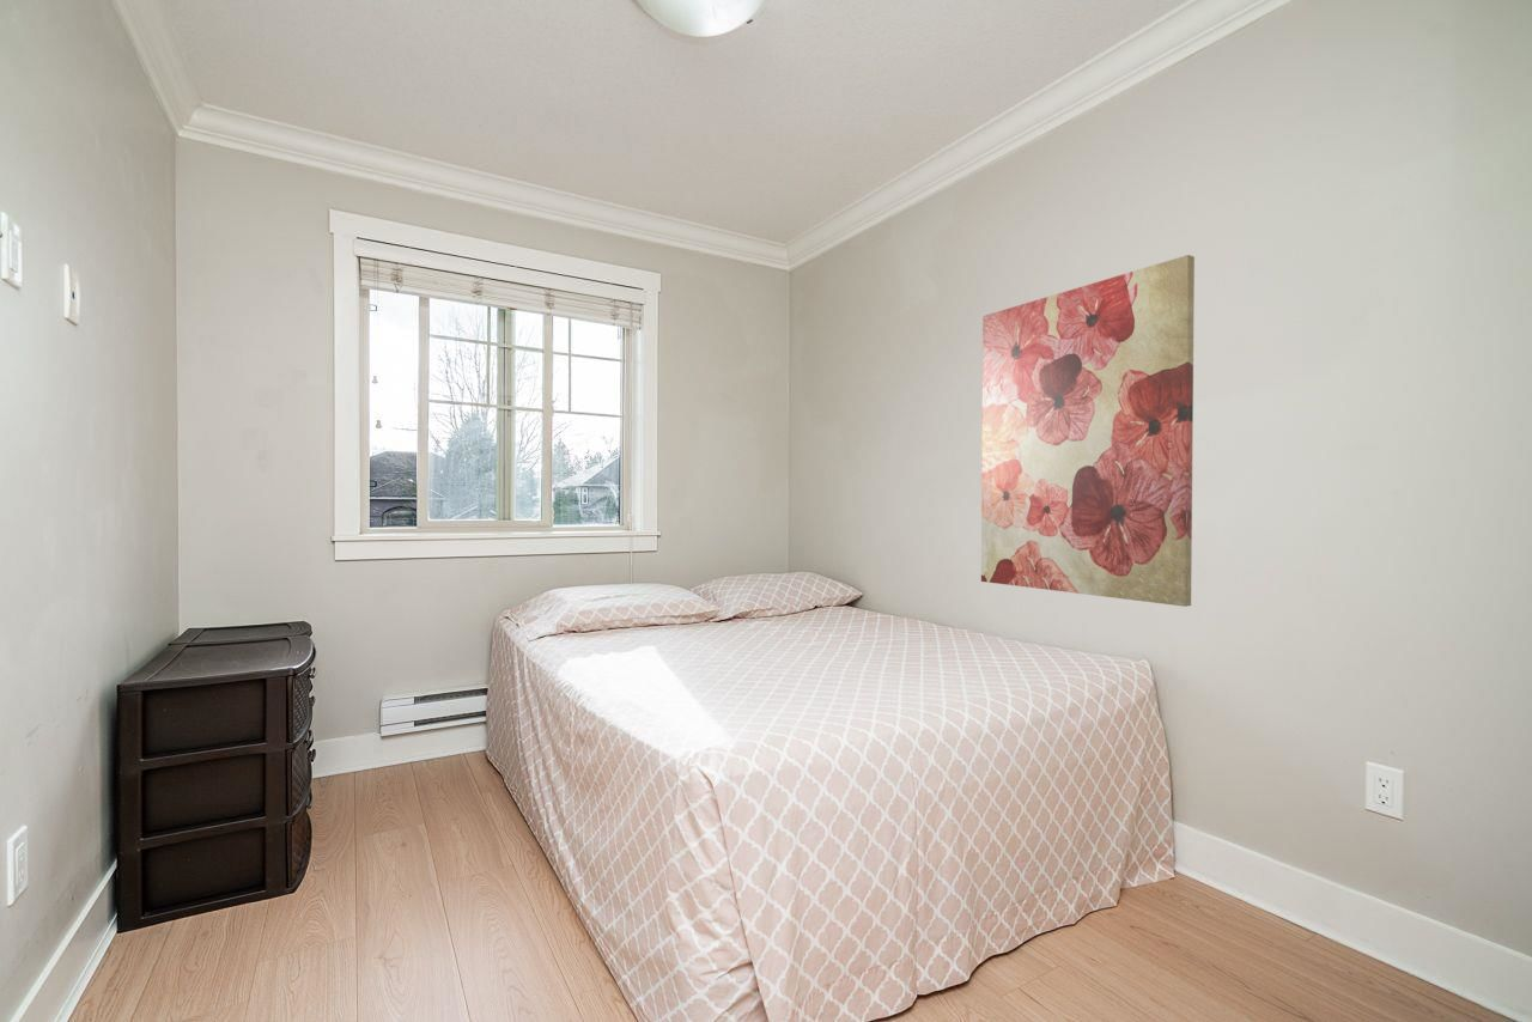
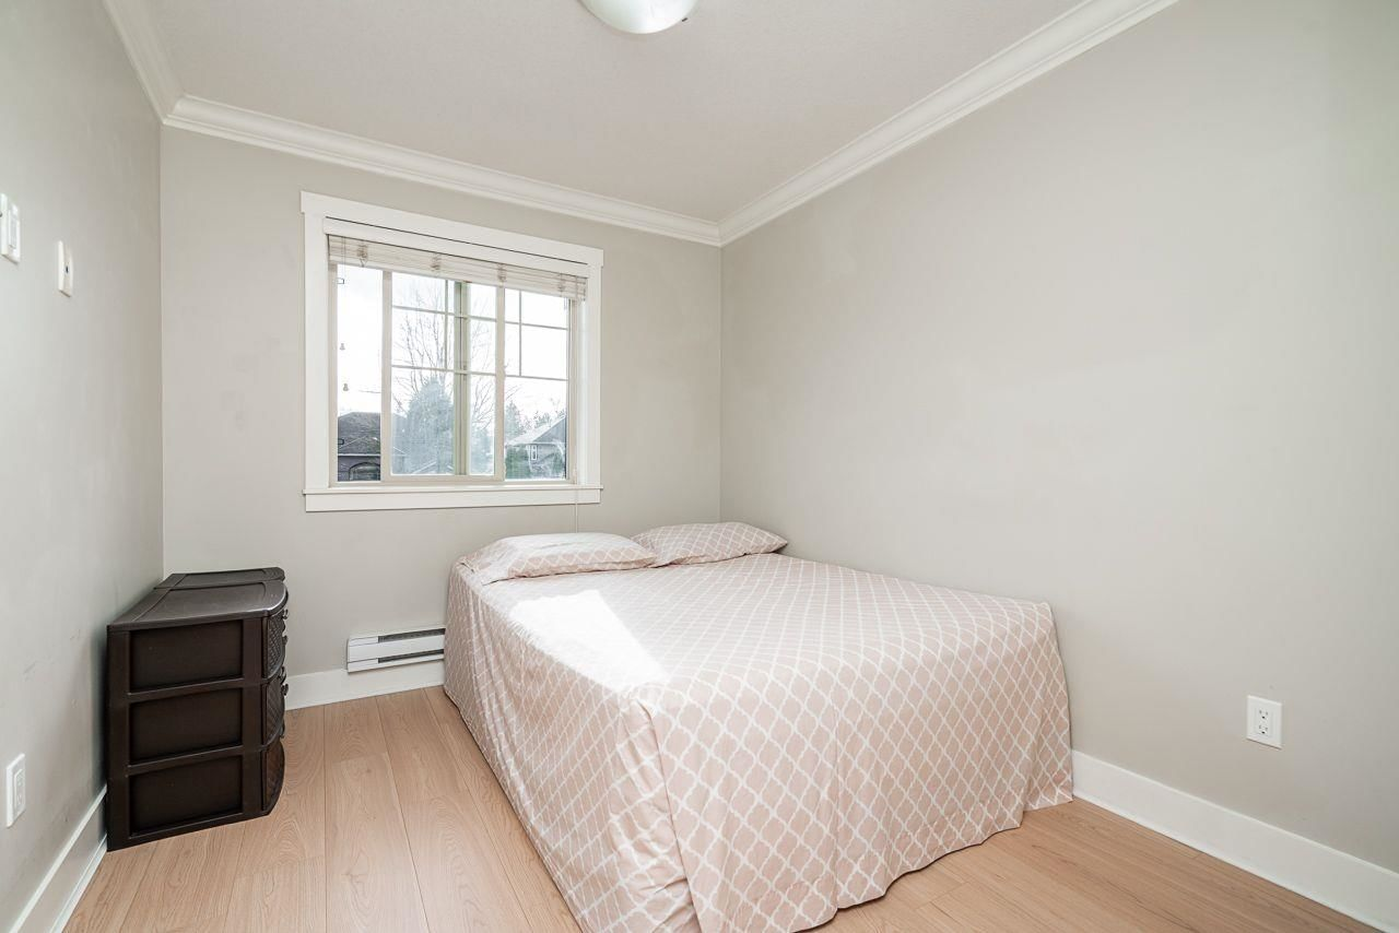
- wall art [980,254,1196,608]
